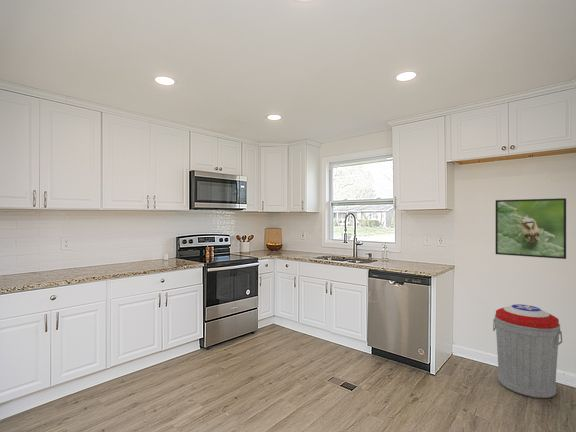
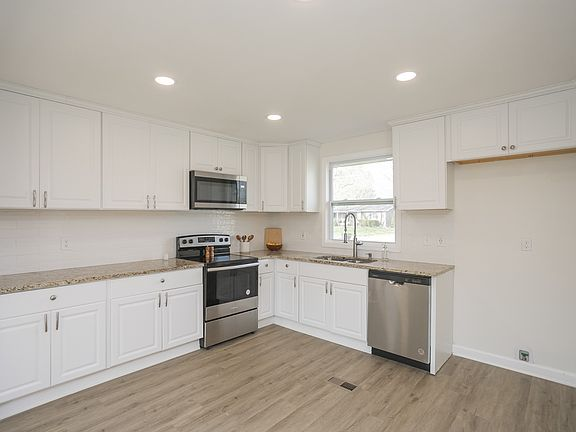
- trash can [492,303,563,399]
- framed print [495,197,567,260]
